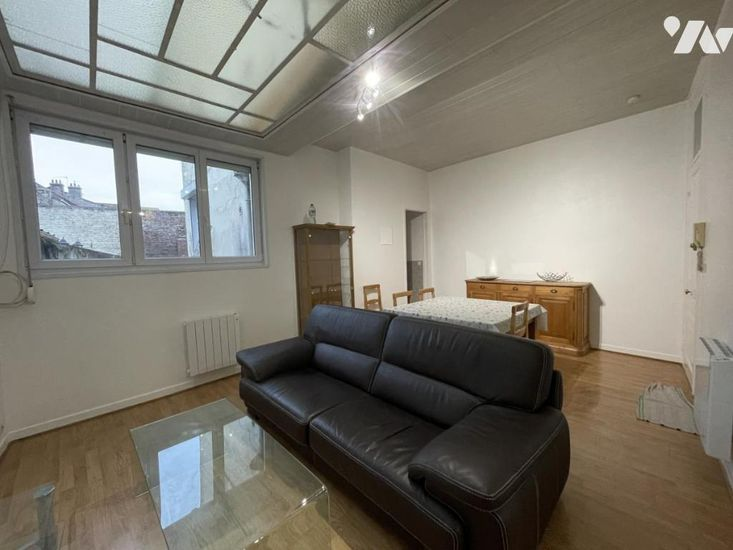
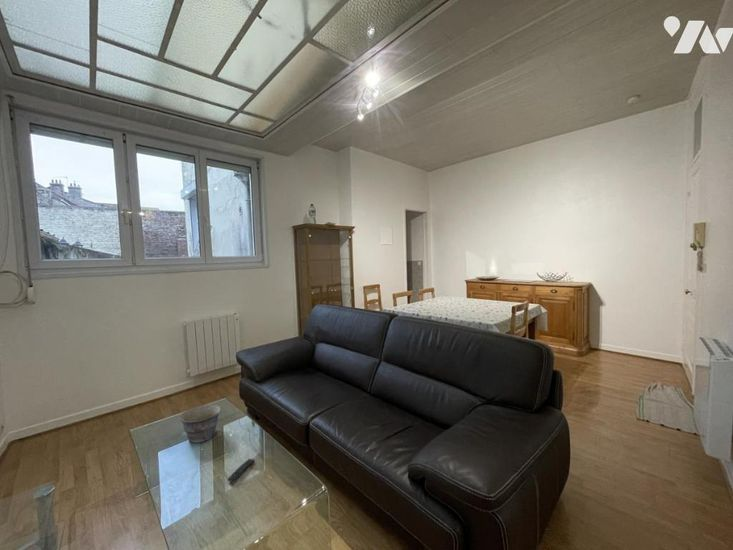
+ bowl [179,404,222,444]
+ remote control [227,457,255,483]
